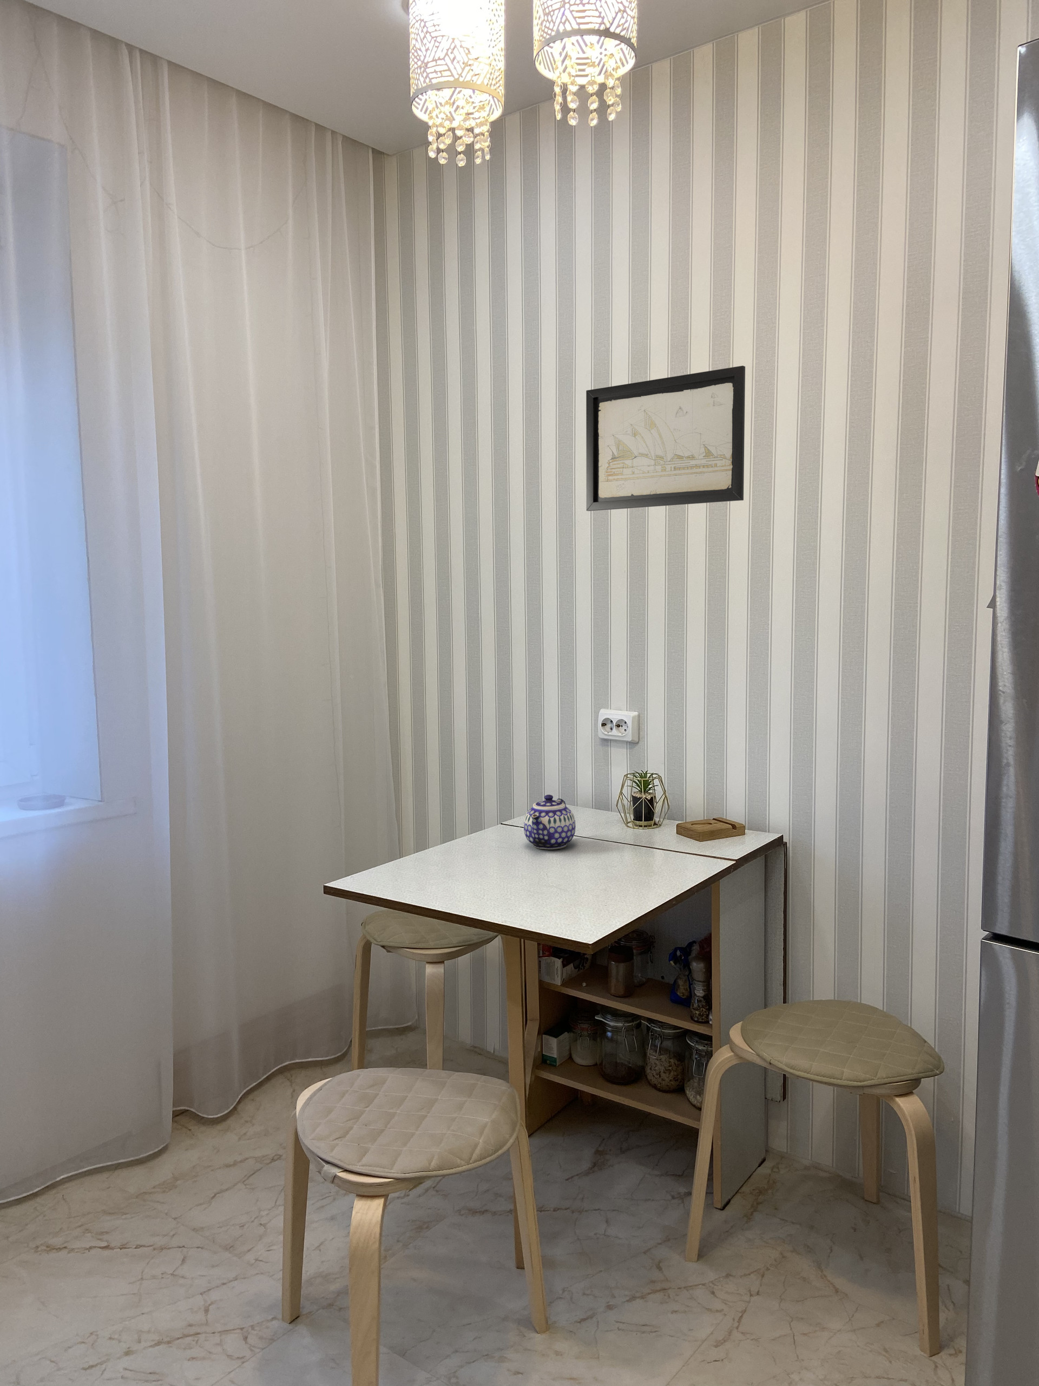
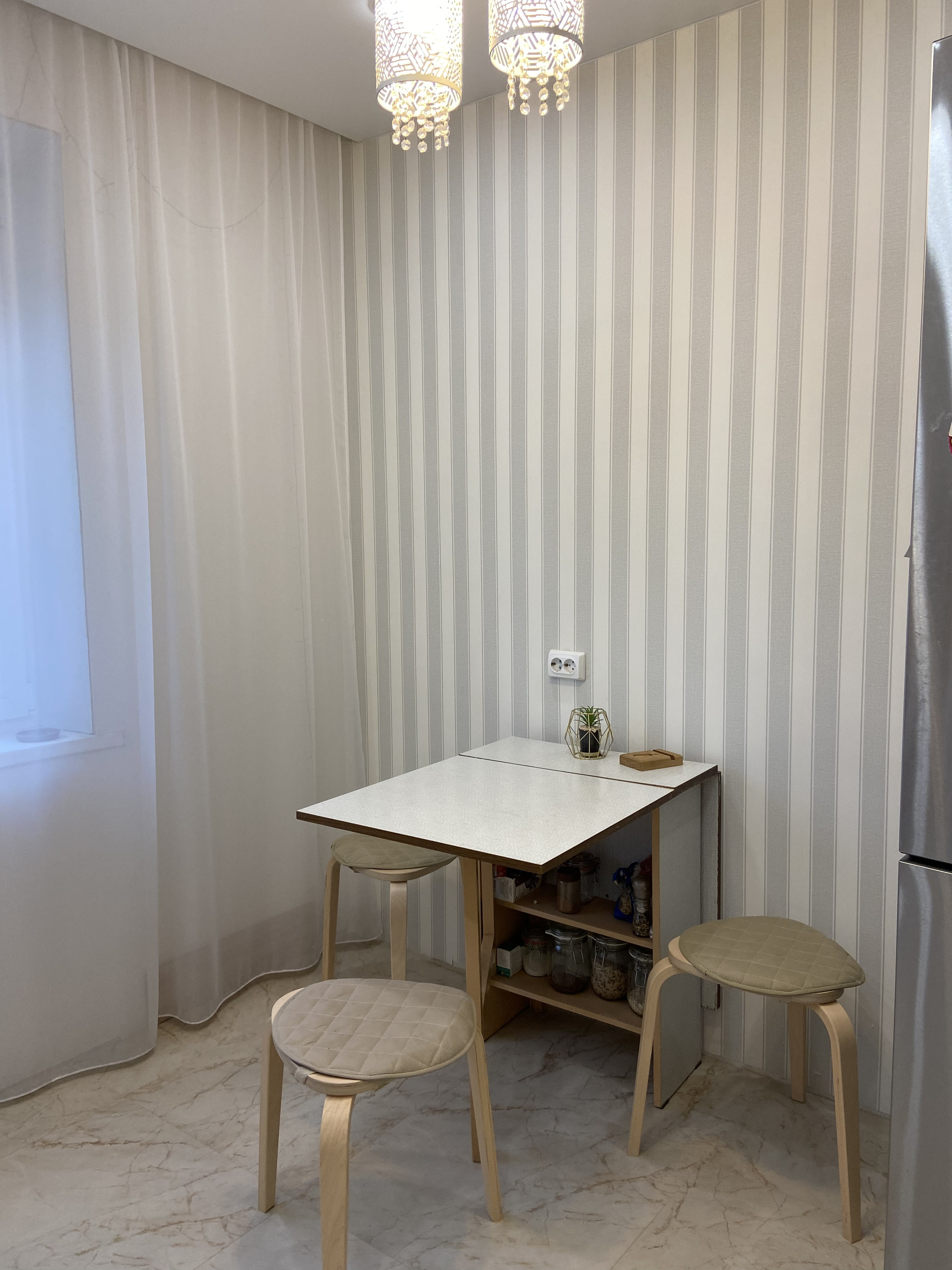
- wall art [585,366,745,512]
- teapot [523,794,576,850]
